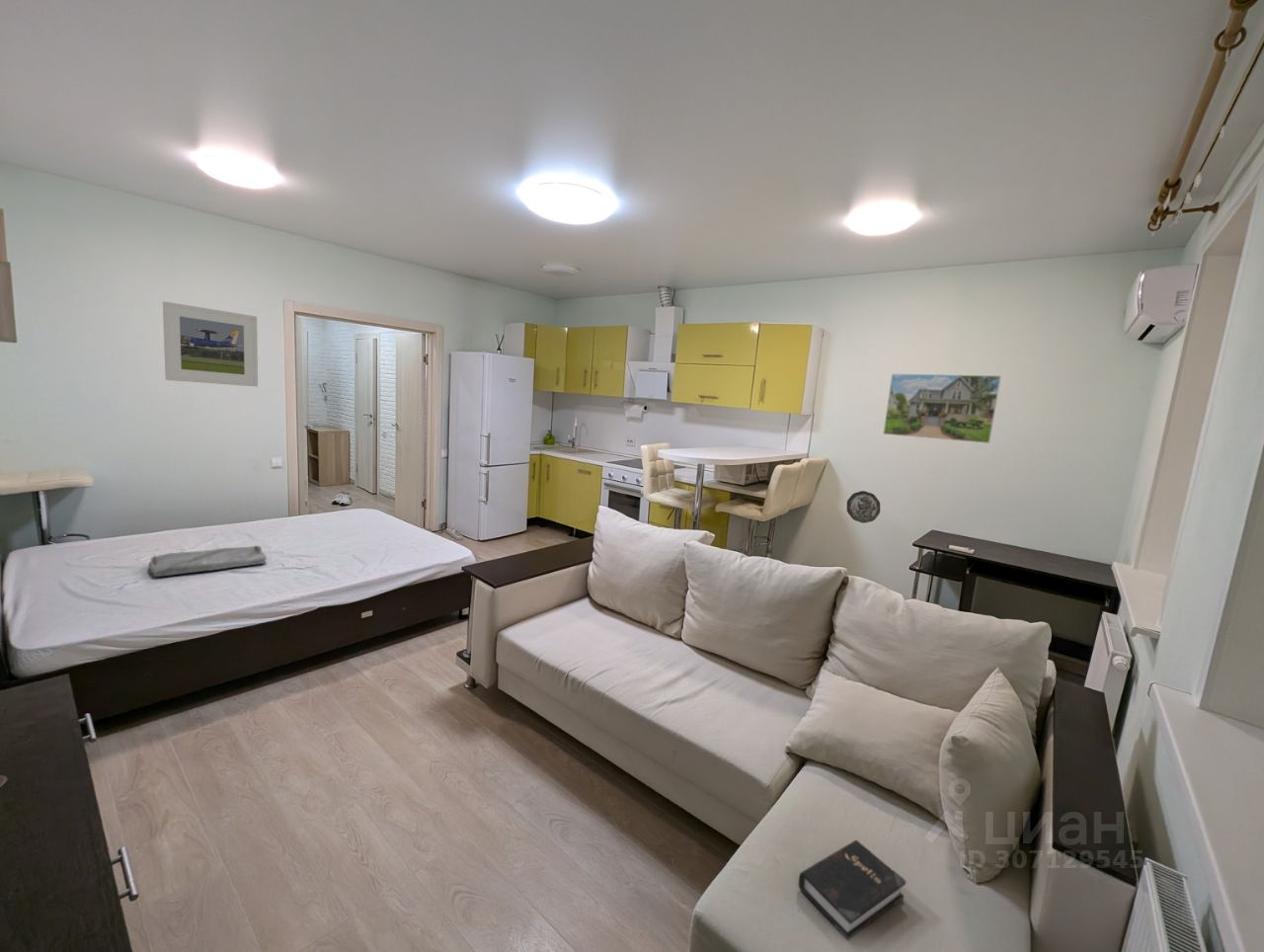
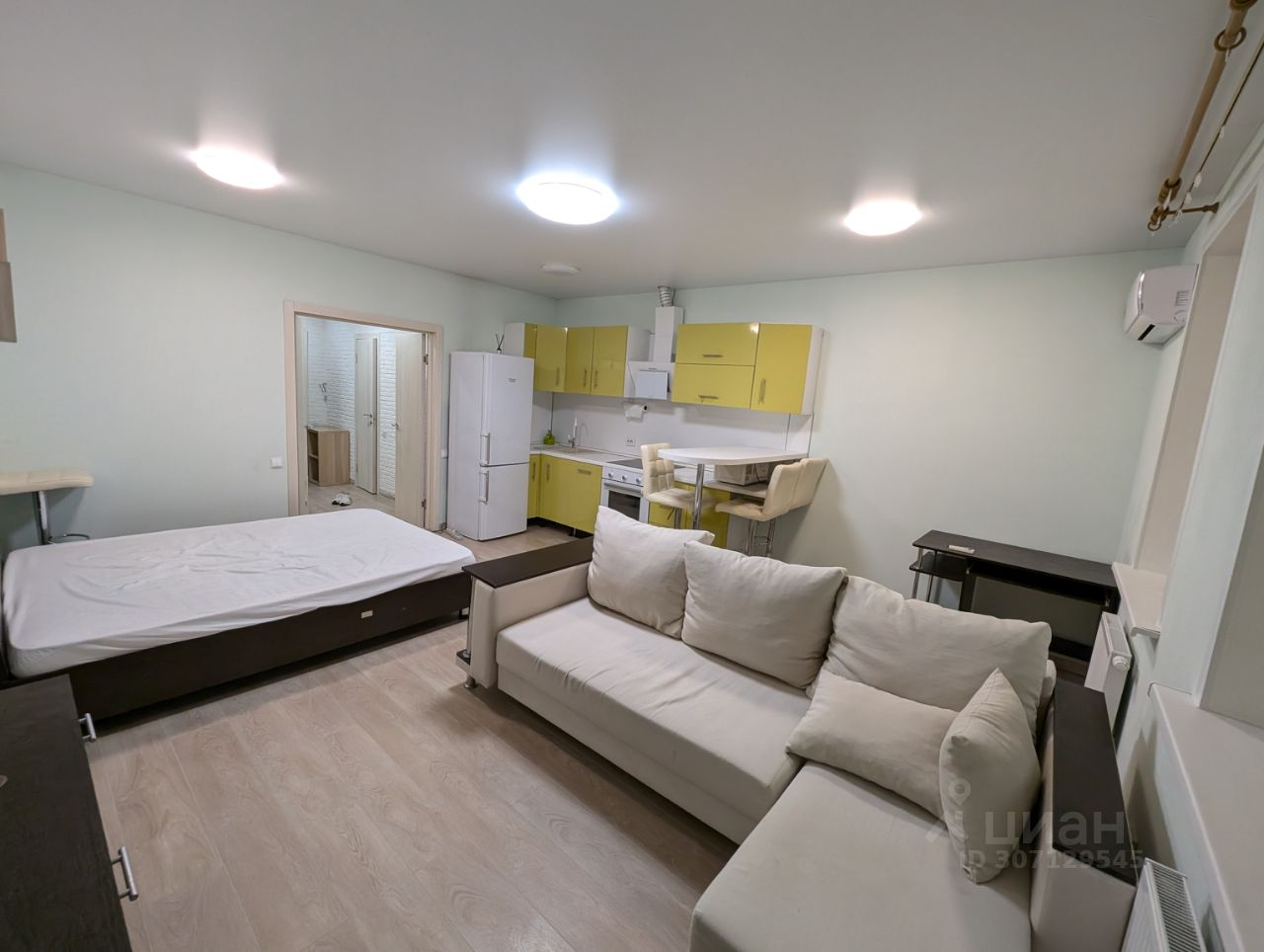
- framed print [162,300,259,387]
- decorative plate [846,490,881,524]
- hardback book [798,839,908,941]
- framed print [882,373,1002,444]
- serving tray [148,544,267,578]
